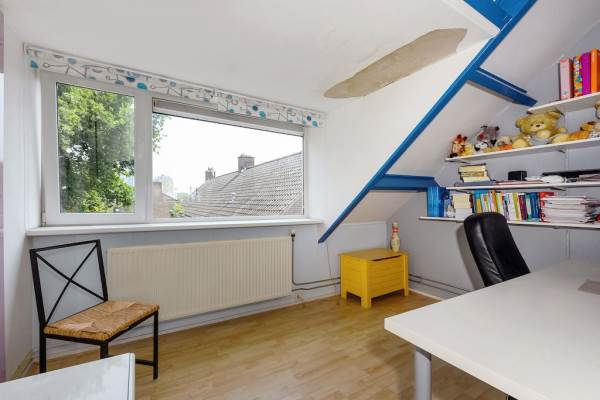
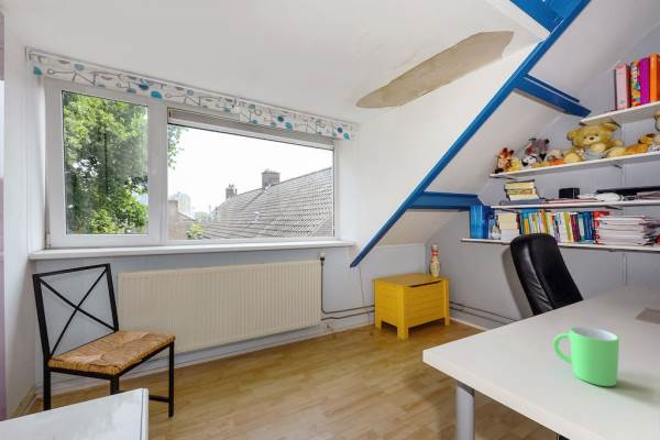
+ mug [552,326,620,387]
